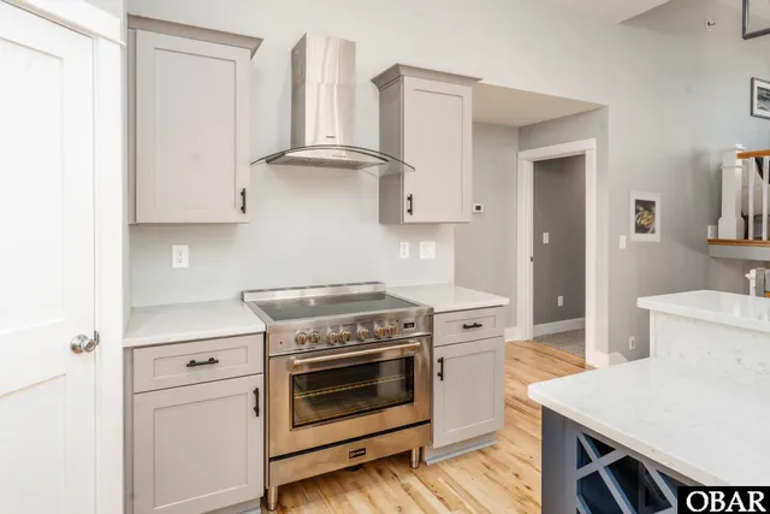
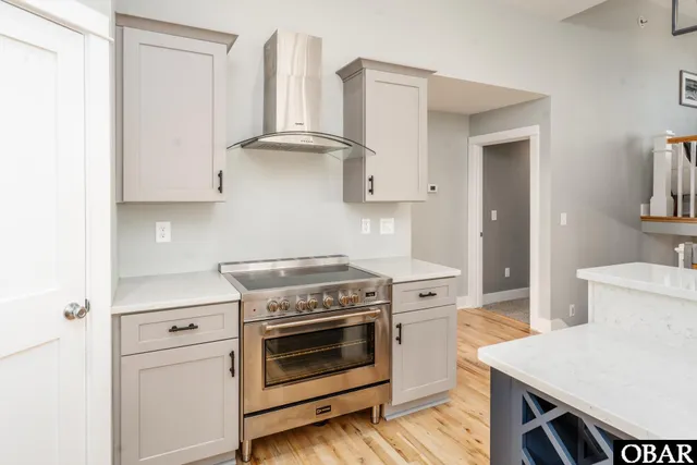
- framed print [627,189,662,243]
